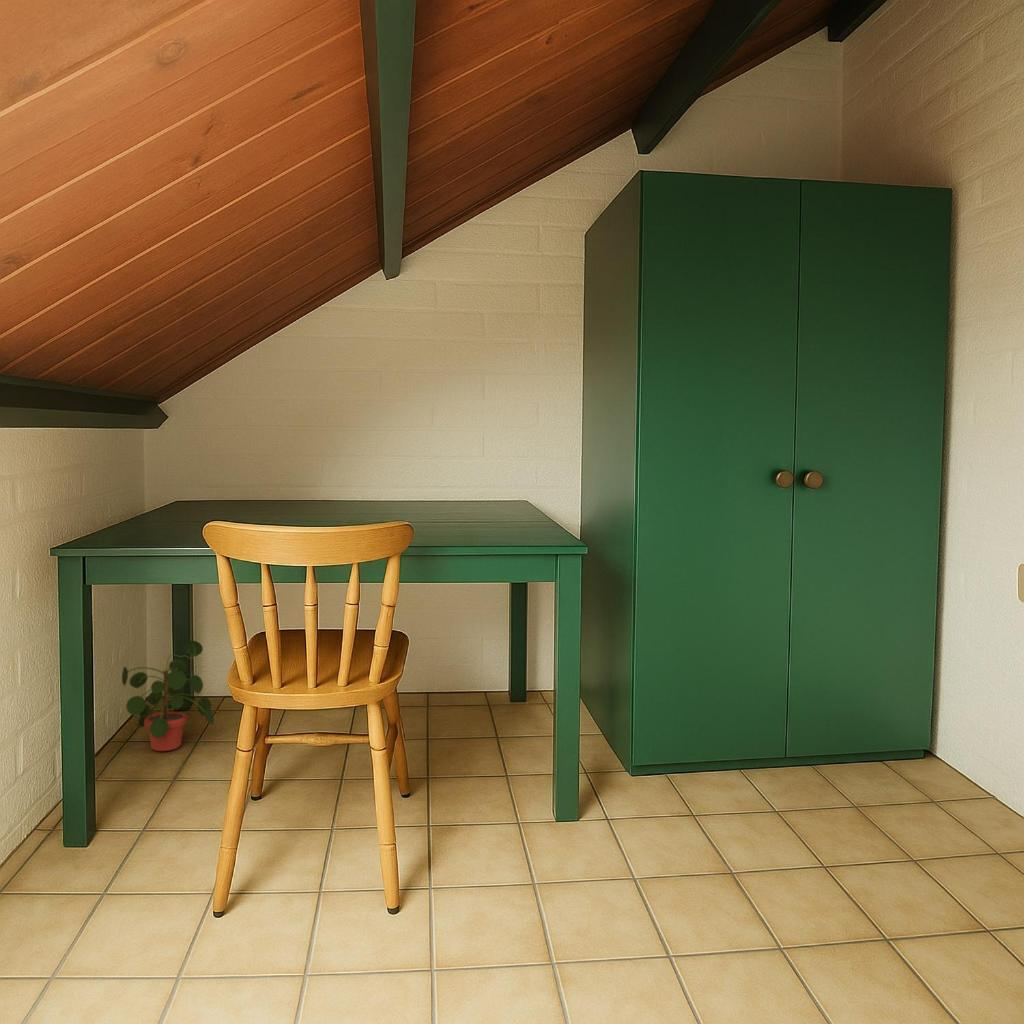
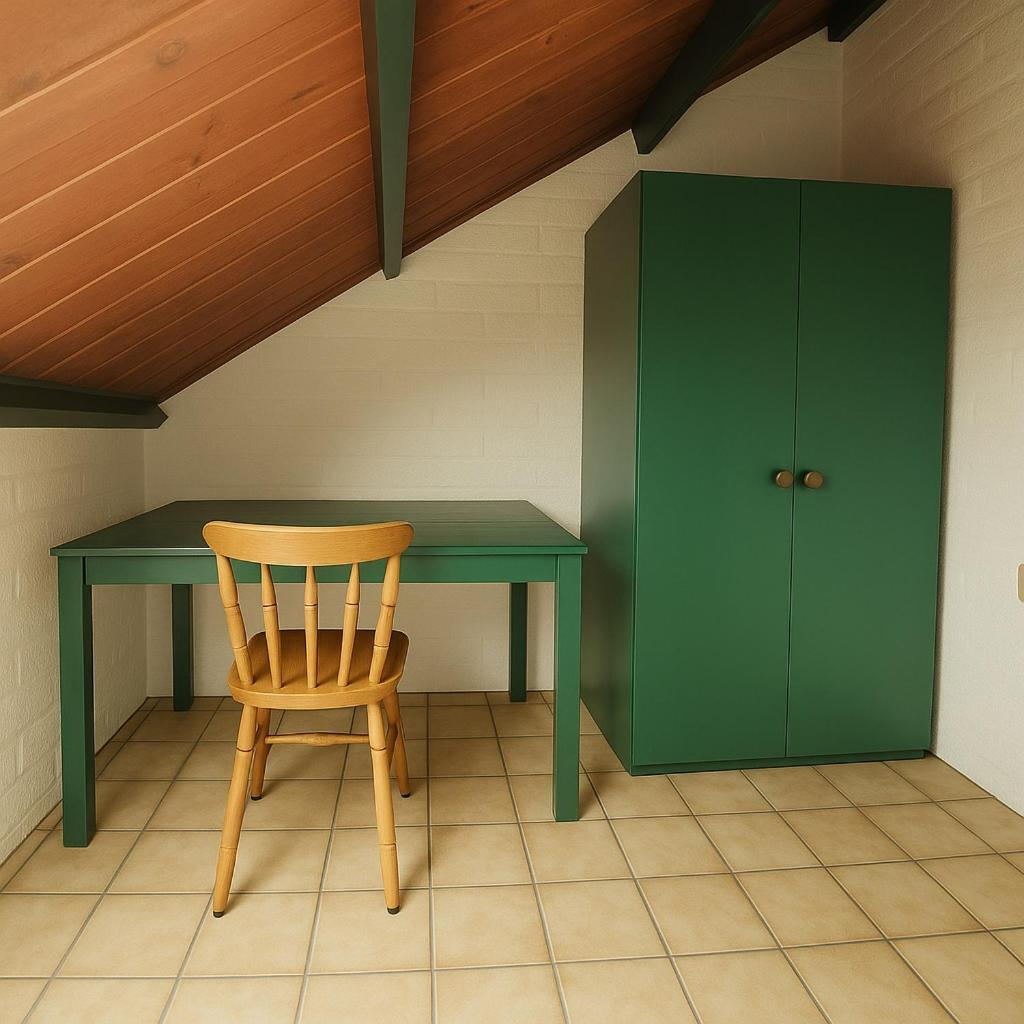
- potted plant [121,640,215,752]
